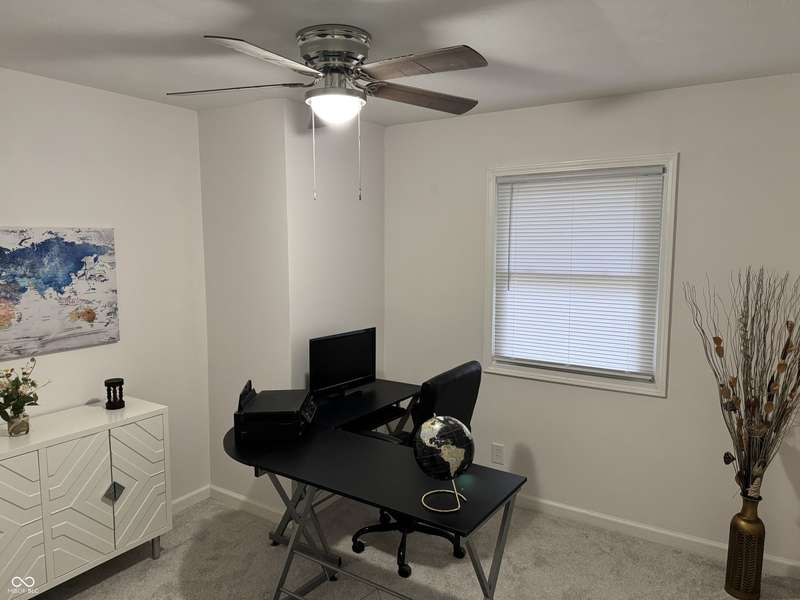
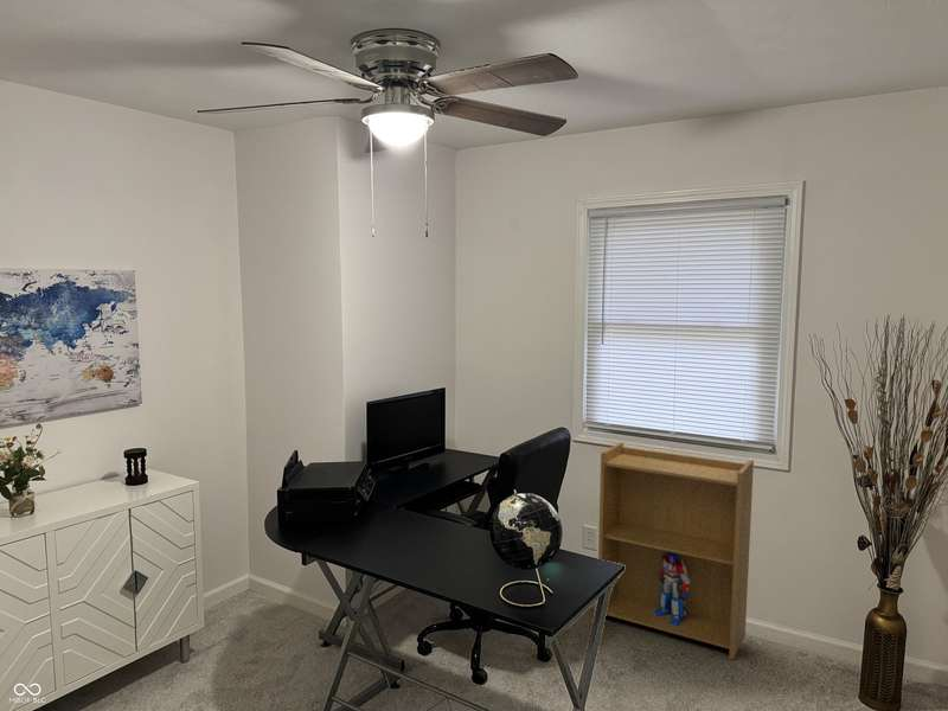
+ bookshelf [597,441,755,661]
